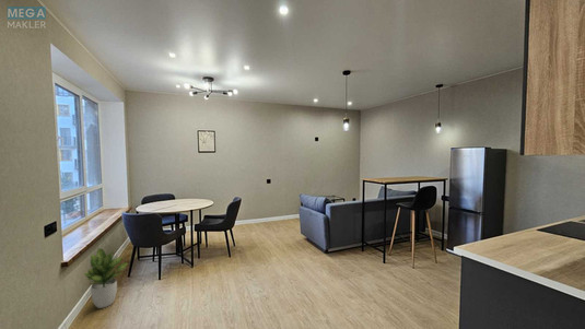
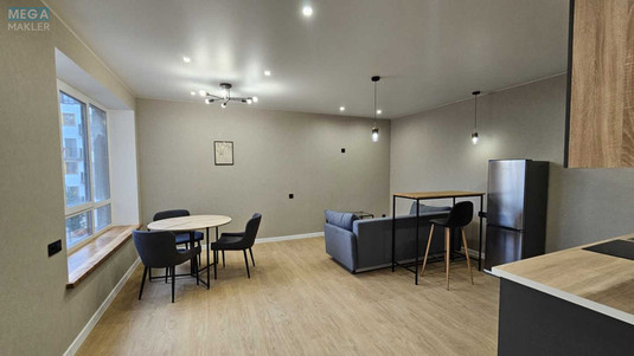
- potted plant [83,247,129,309]
